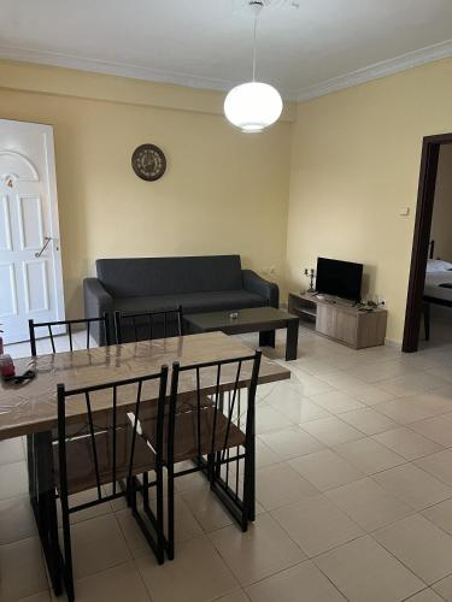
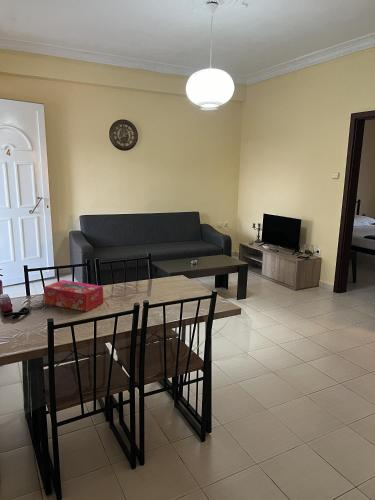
+ tissue box [43,279,104,313]
